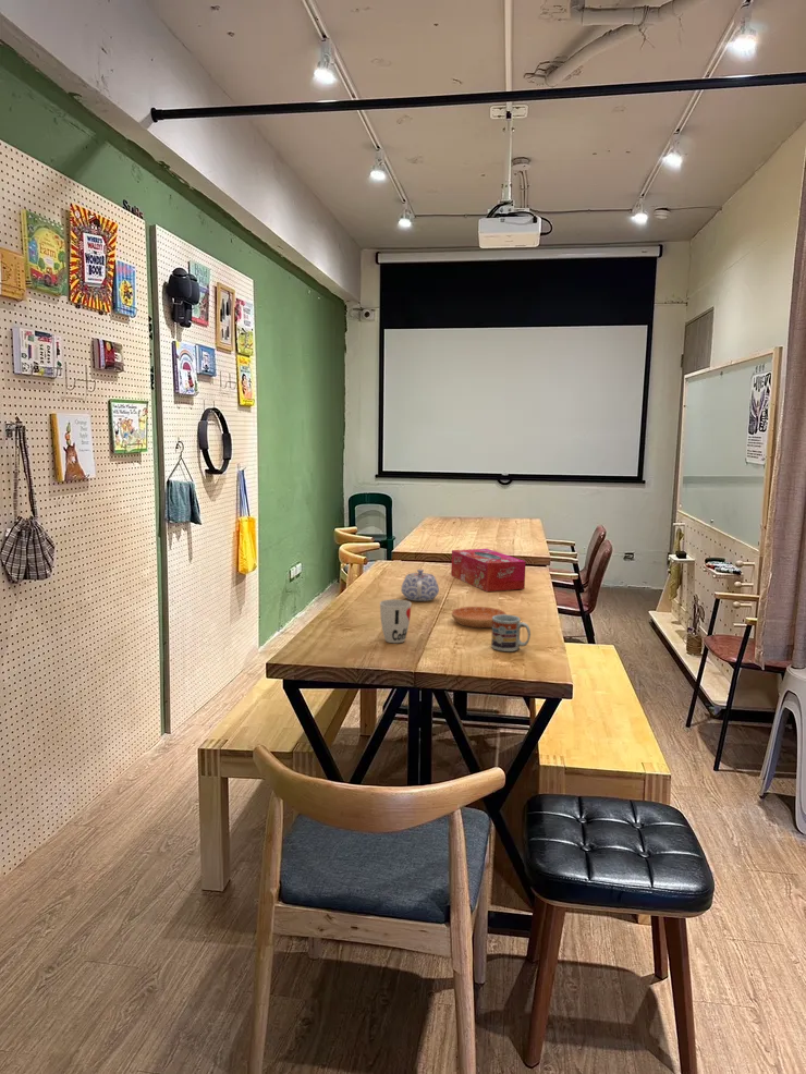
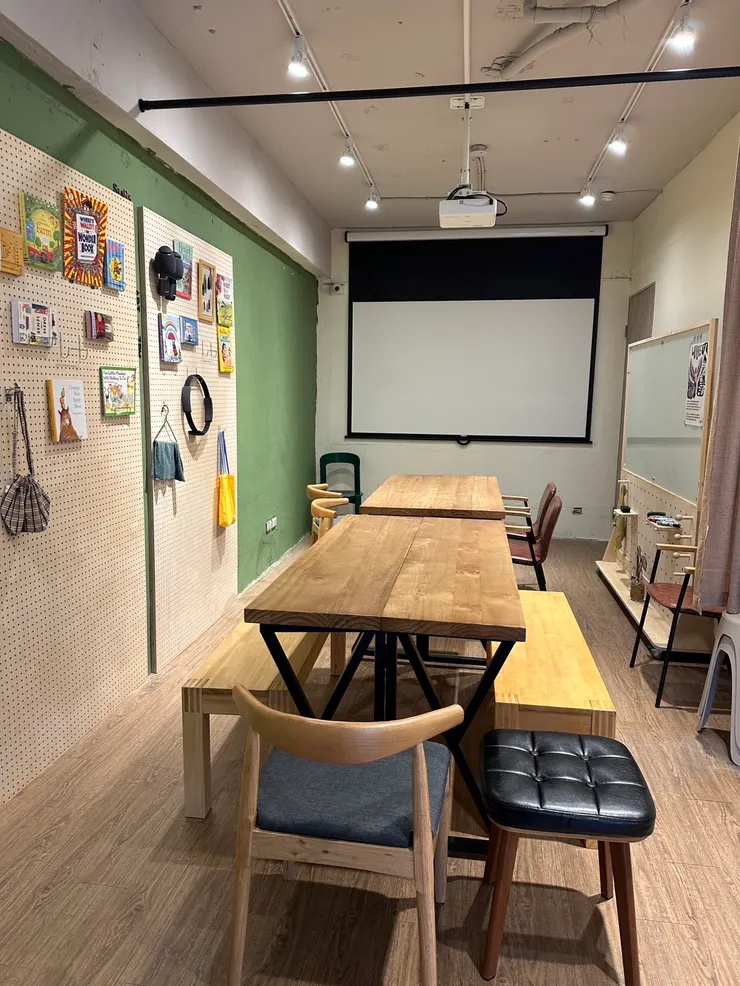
- tissue box [450,548,527,593]
- cup [490,613,532,652]
- cup [379,598,412,644]
- saucer [451,606,508,628]
- teapot [400,569,440,602]
